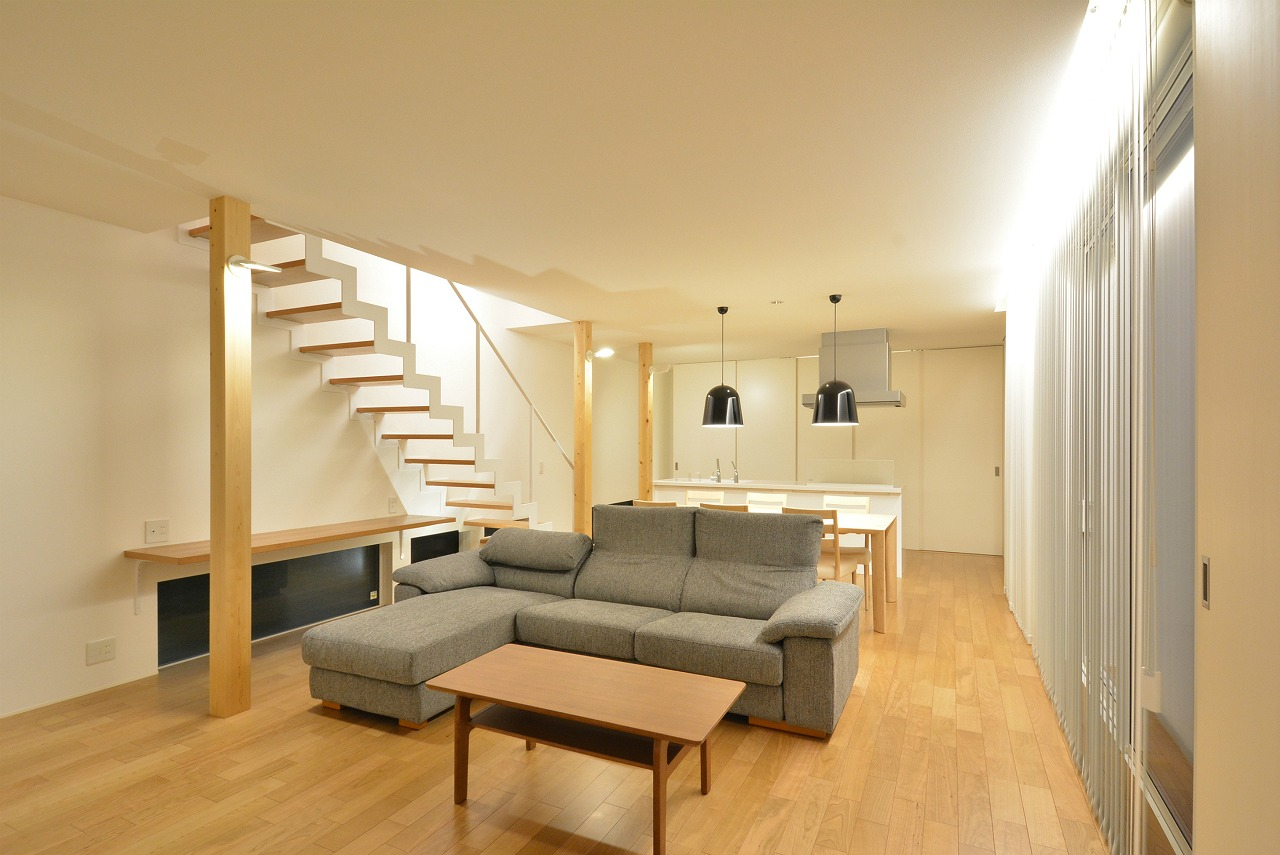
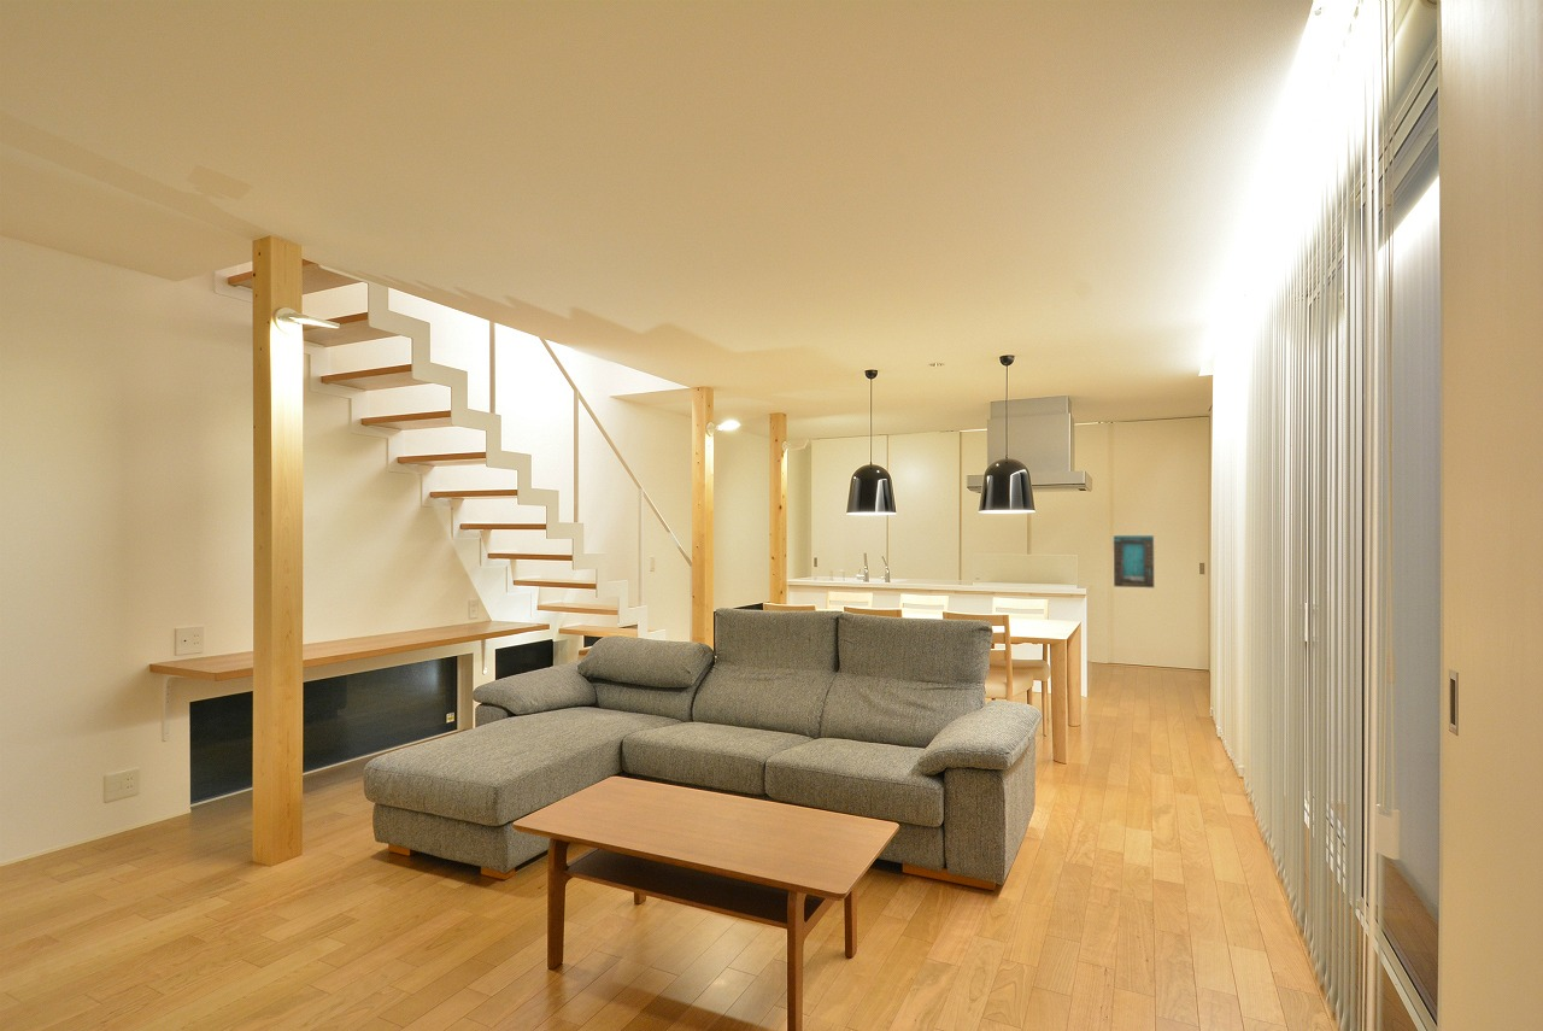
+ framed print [1111,534,1156,590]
